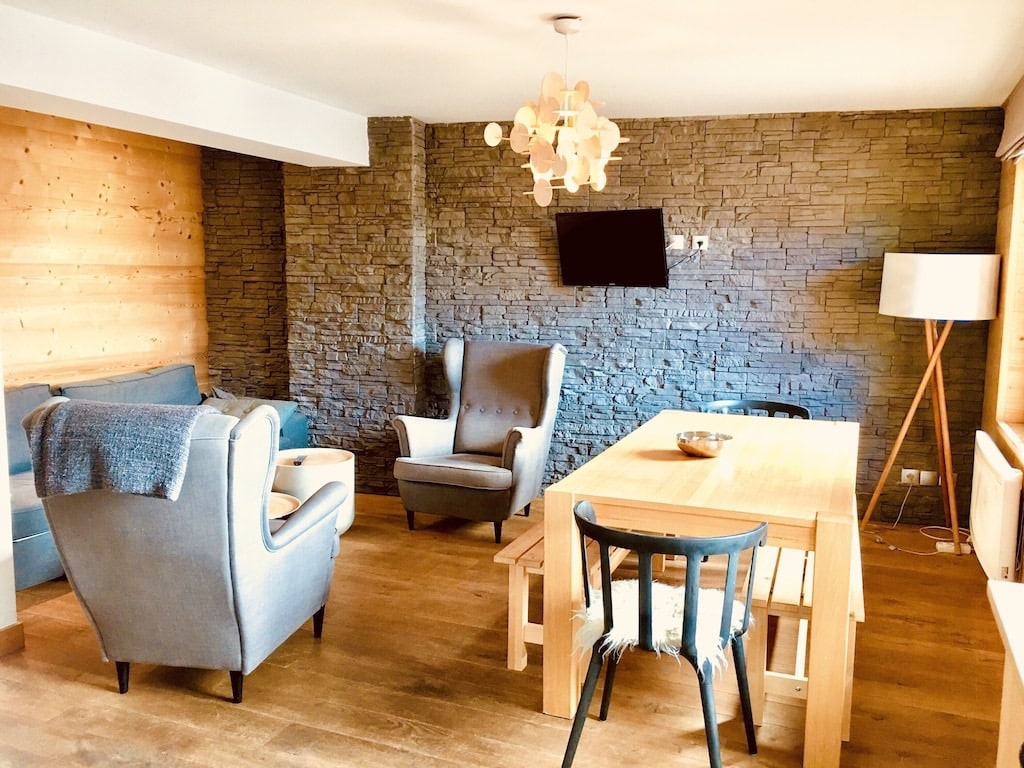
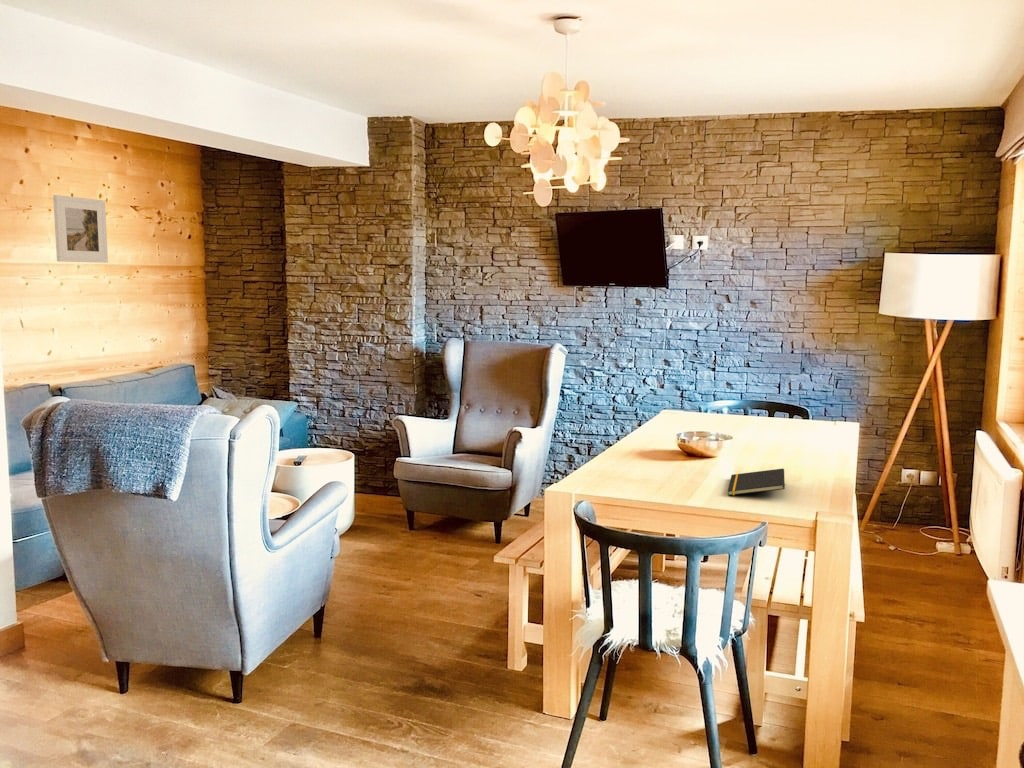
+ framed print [52,194,109,264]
+ notepad [727,468,786,497]
